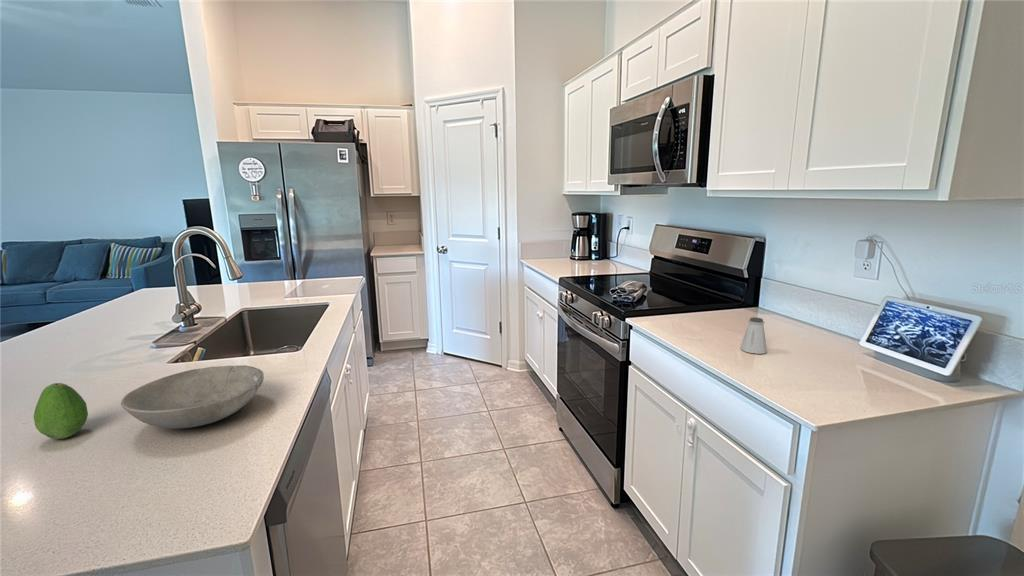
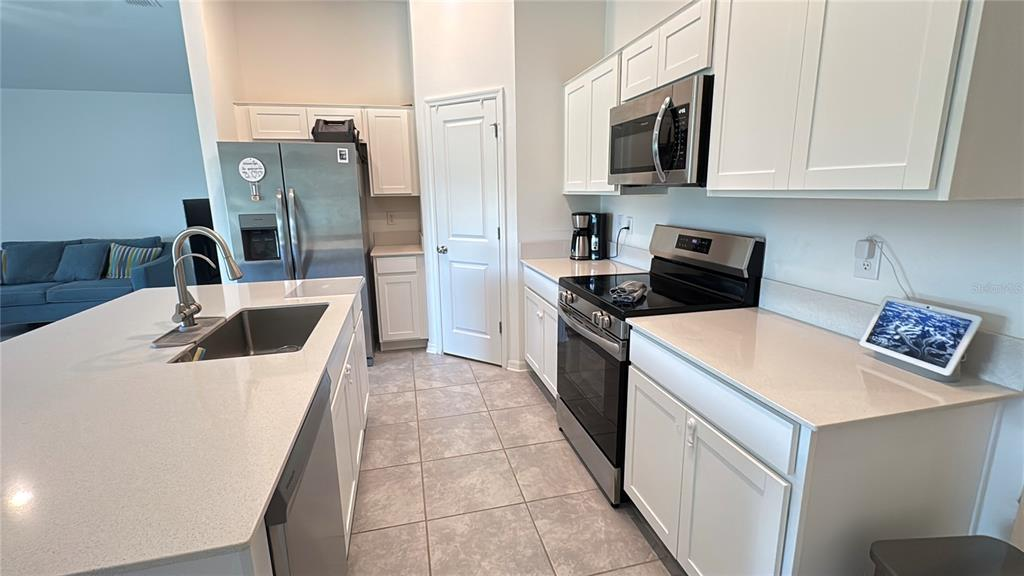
- fruit [33,382,89,440]
- saltshaker [740,316,768,355]
- bowl [120,364,265,430]
